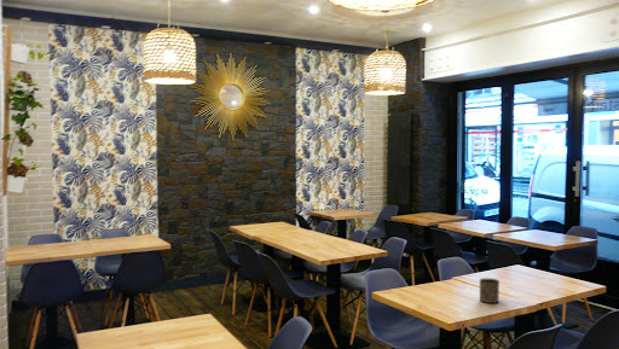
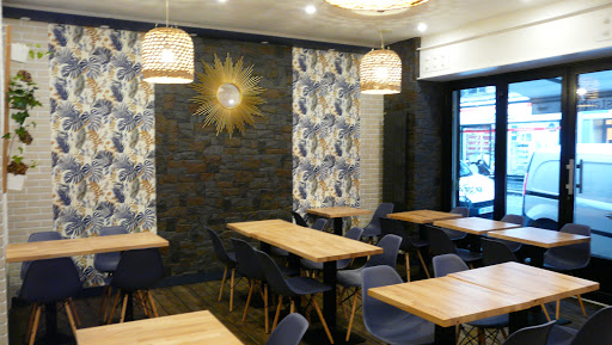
- cup [479,278,501,304]
